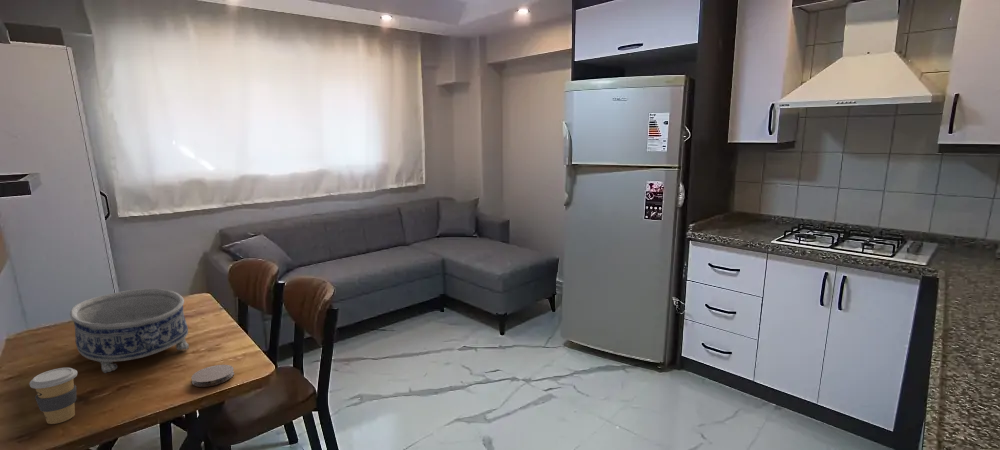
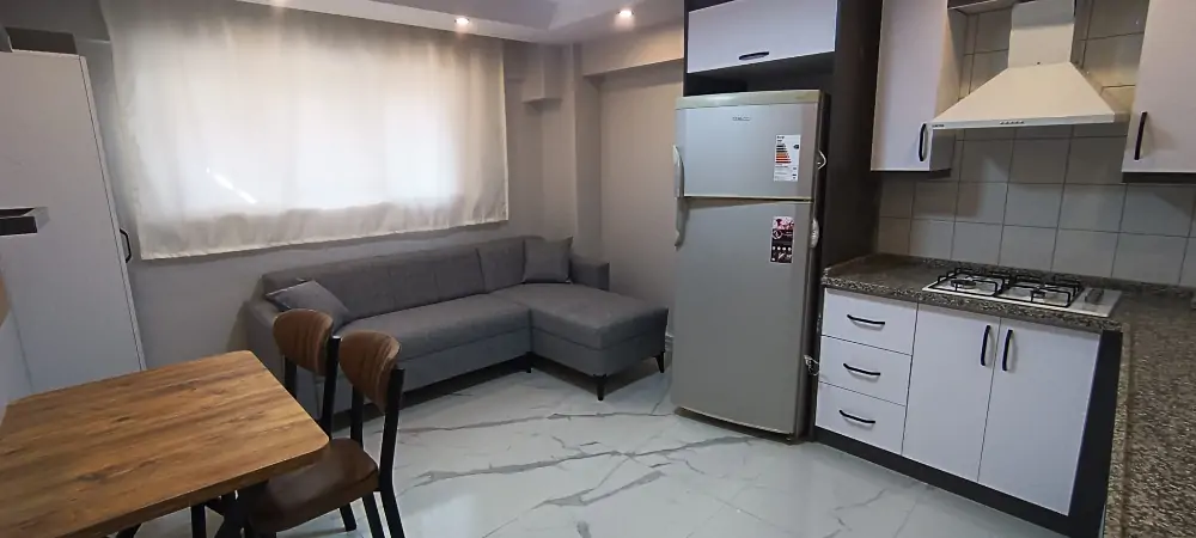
- coaster [190,364,235,388]
- decorative bowl [69,288,190,374]
- coffee cup [28,367,78,425]
